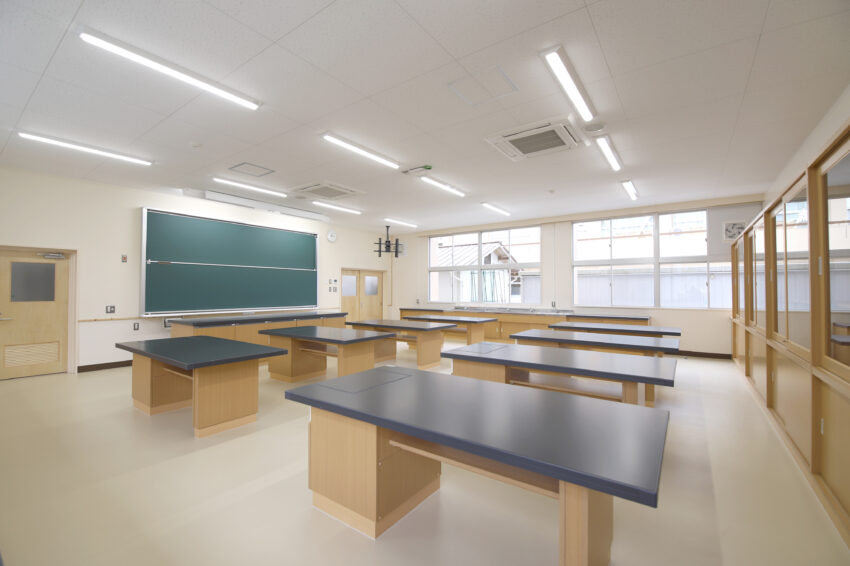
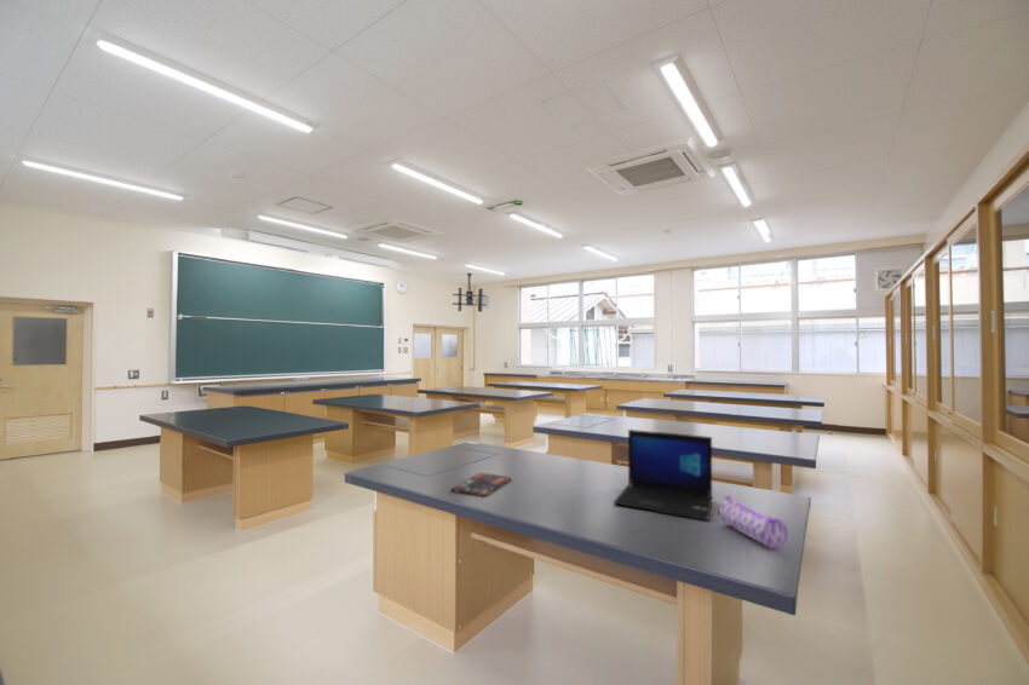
+ book [450,472,512,497]
+ laptop [613,428,713,522]
+ pencil case [714,494,789,549]
